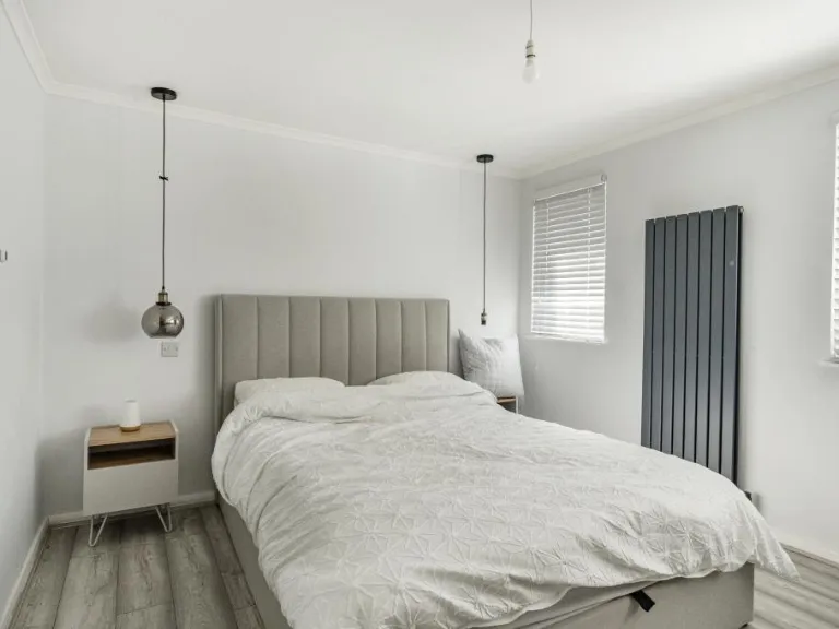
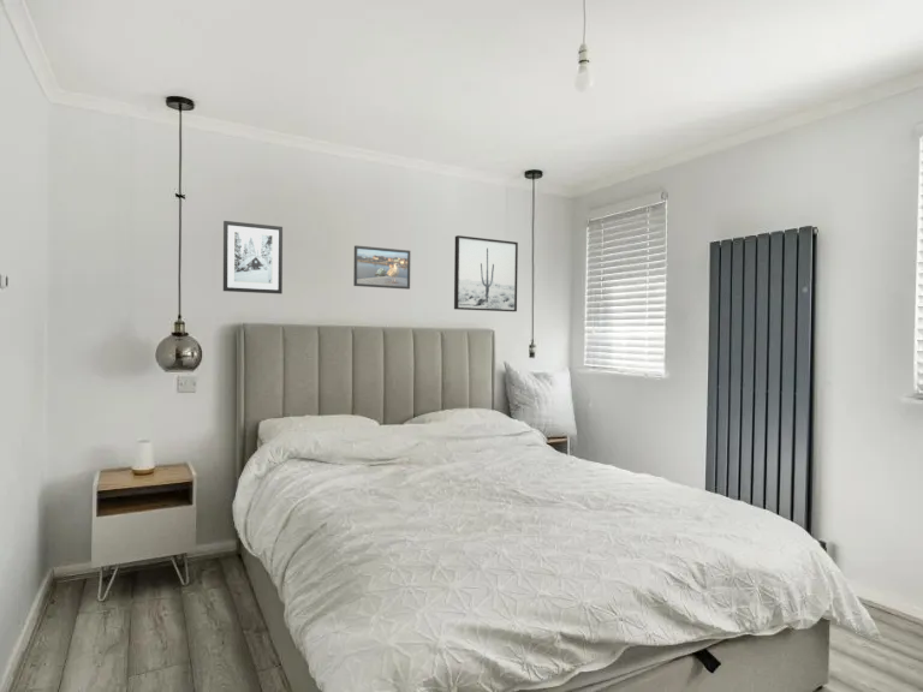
+ wall art [222,220,284,296]
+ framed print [352,244,411,291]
+ wall art [453,234,519,312]
